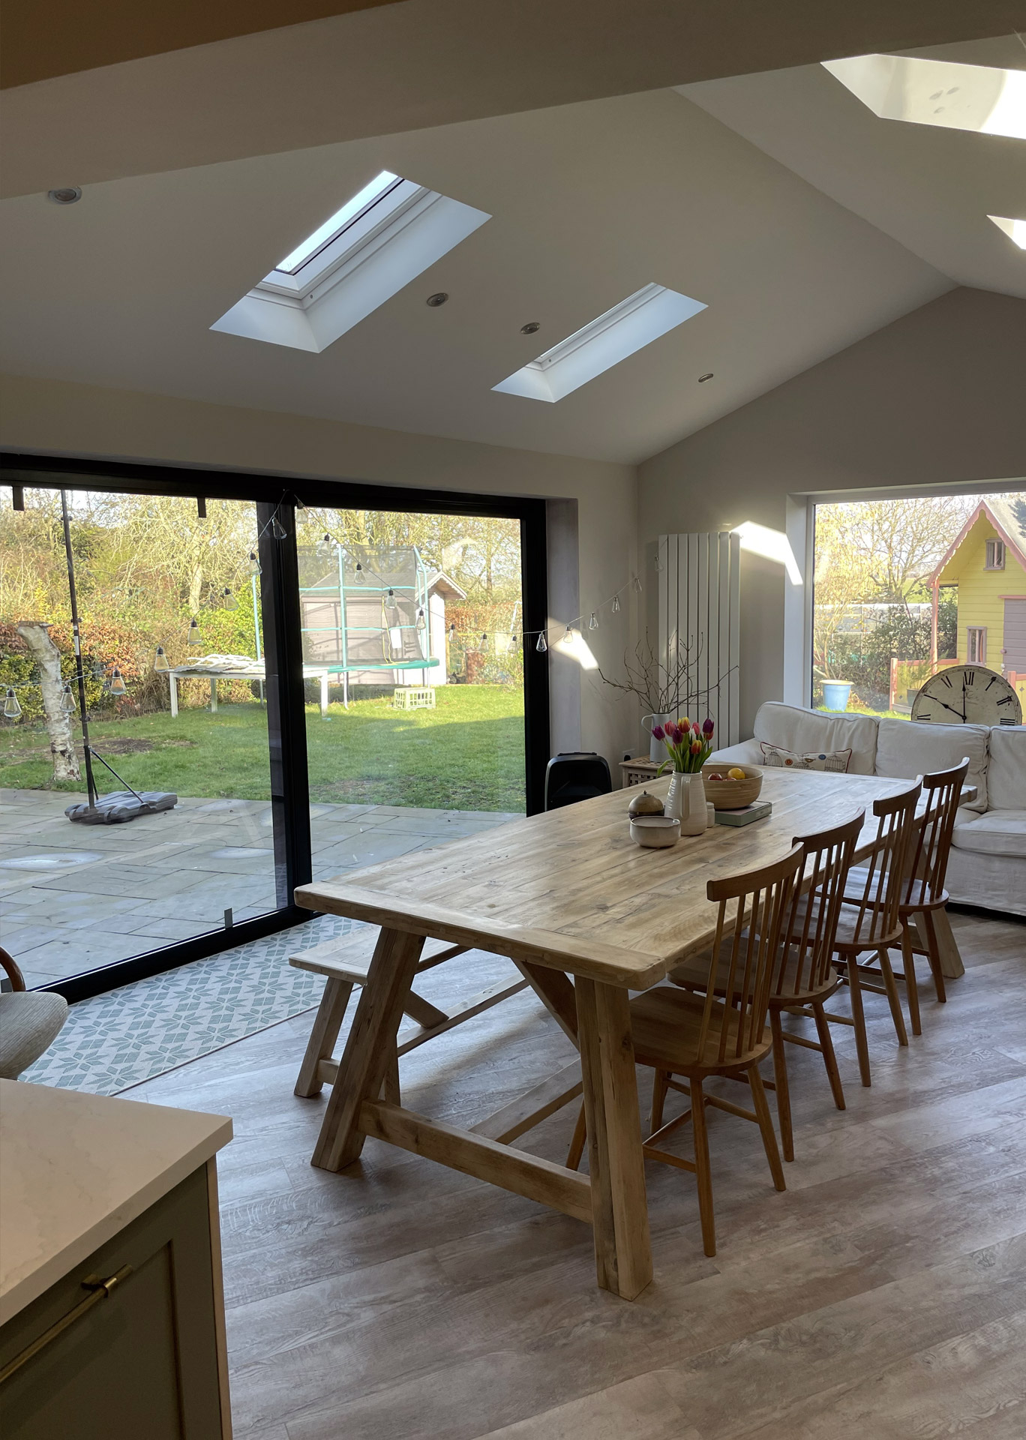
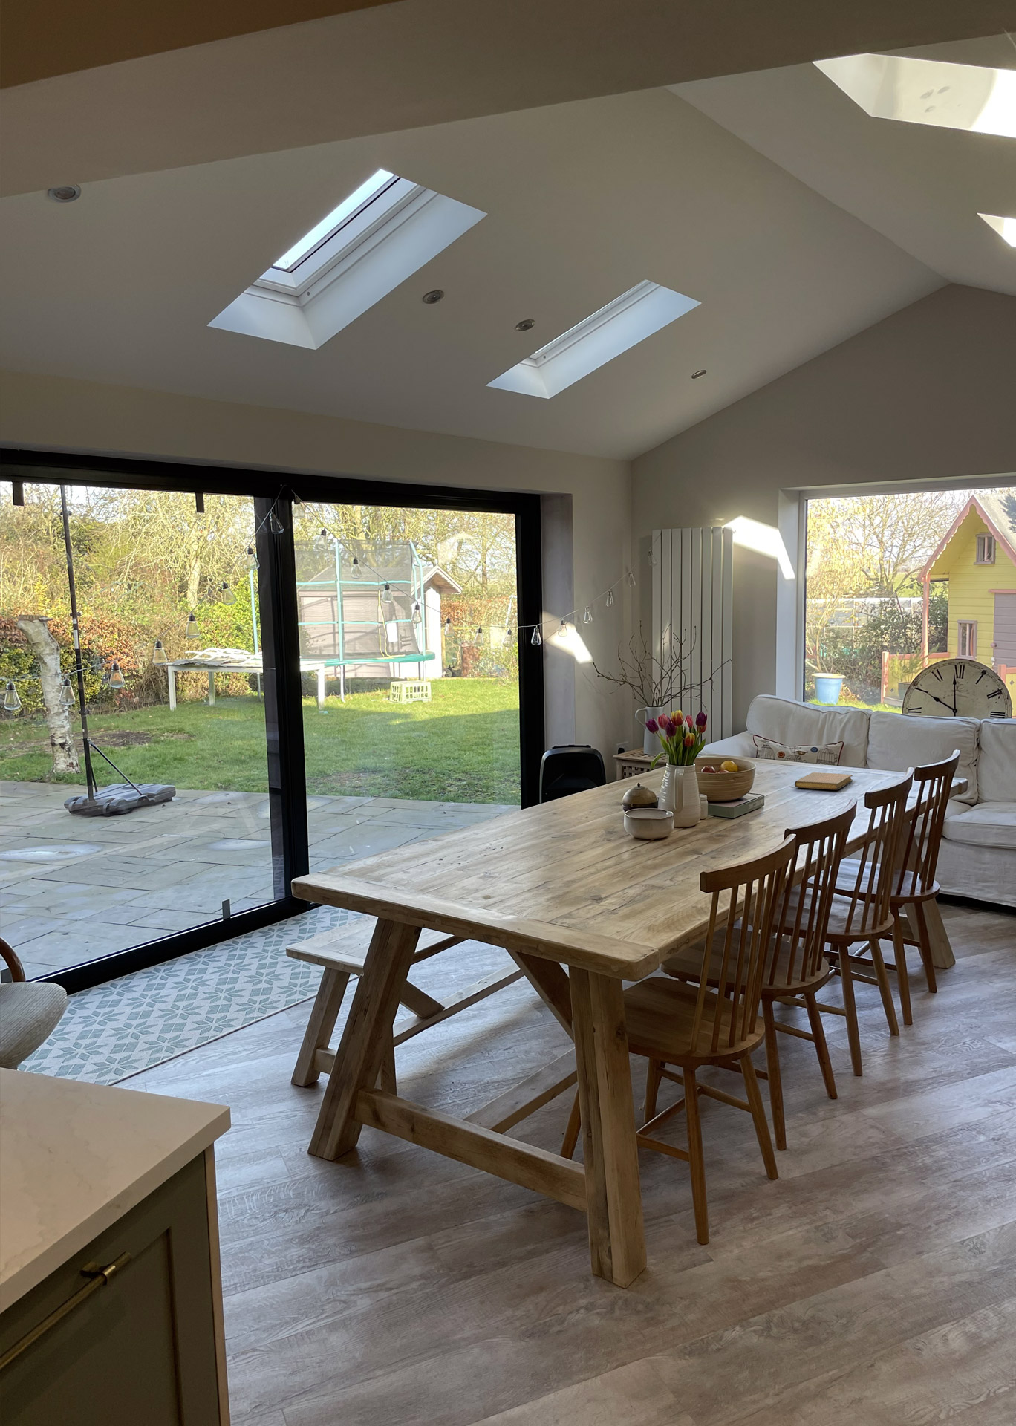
+ notebook [794,772,853,791]
